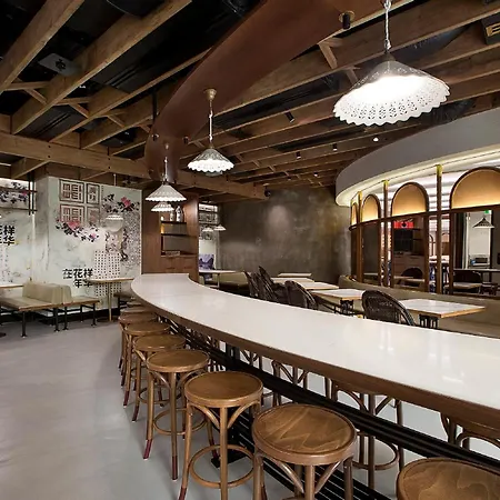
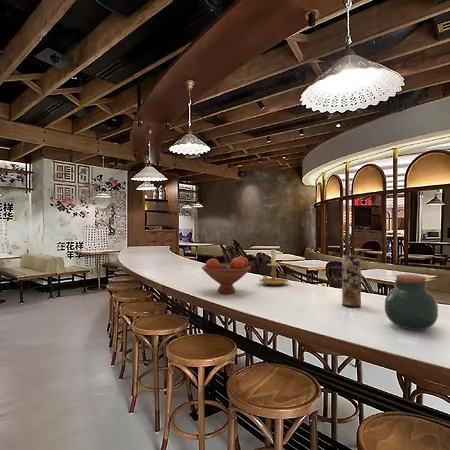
+ jar [384,273,439,331]
+ fruit bowl [201,255,252,295]
+ candle holder [258,247,289,286]
+ vase [341,254,362,308]
